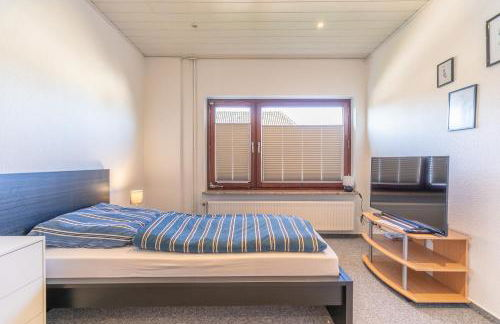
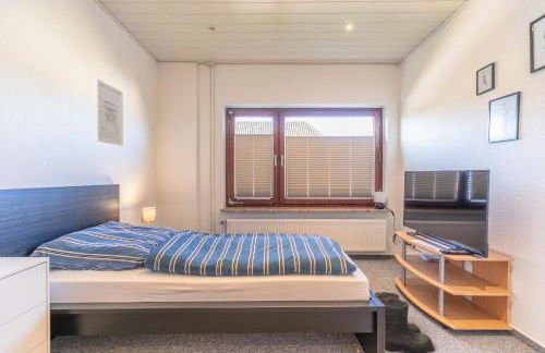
+ wall art [95,77,124,147]
+ boots [374,291,436,353]
